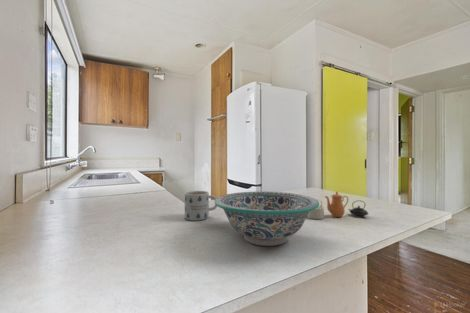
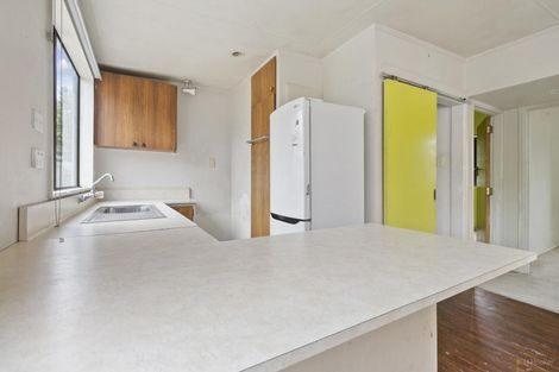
- teapot [307,191,370,220]
- decorative bowl [214,191,320,247]
- mug [184,190,218,222]
